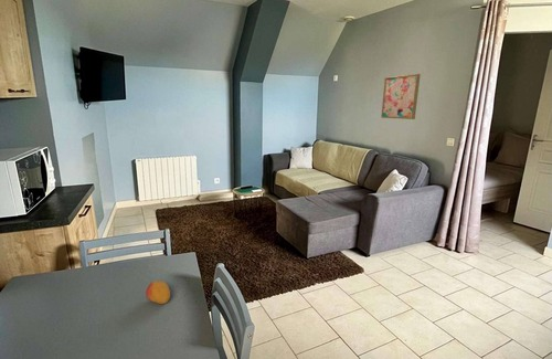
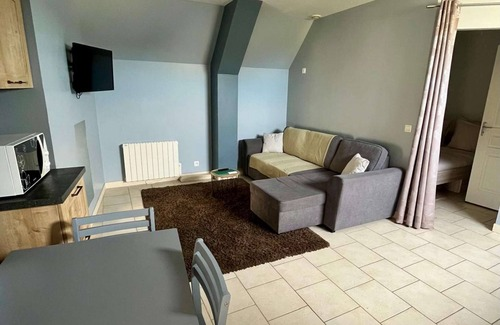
- fruit [145,279,171,305]
- wall art [380,73,422,120]
